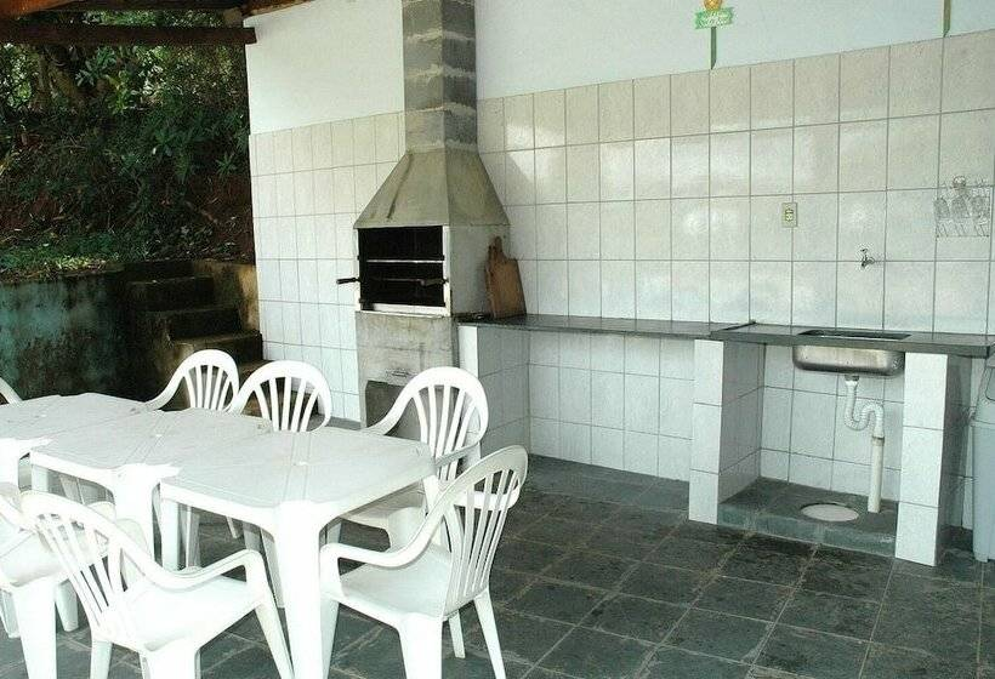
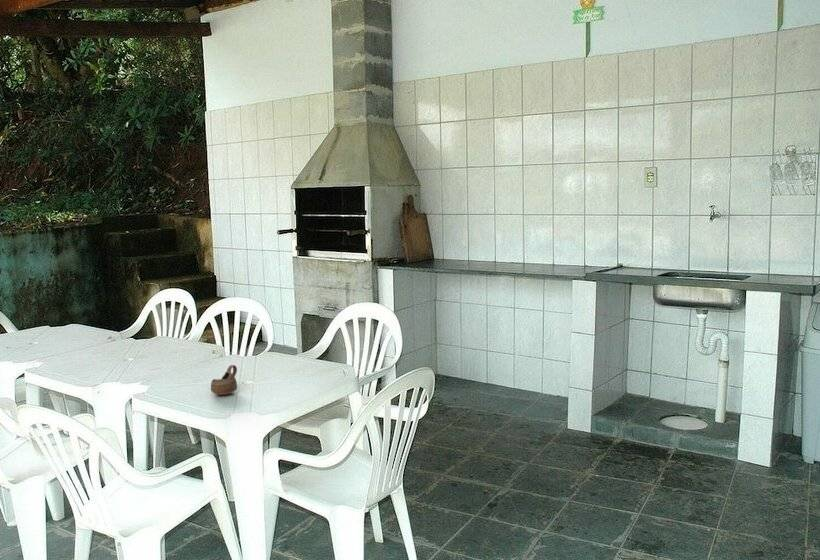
+ cup [210,364,238,396]
